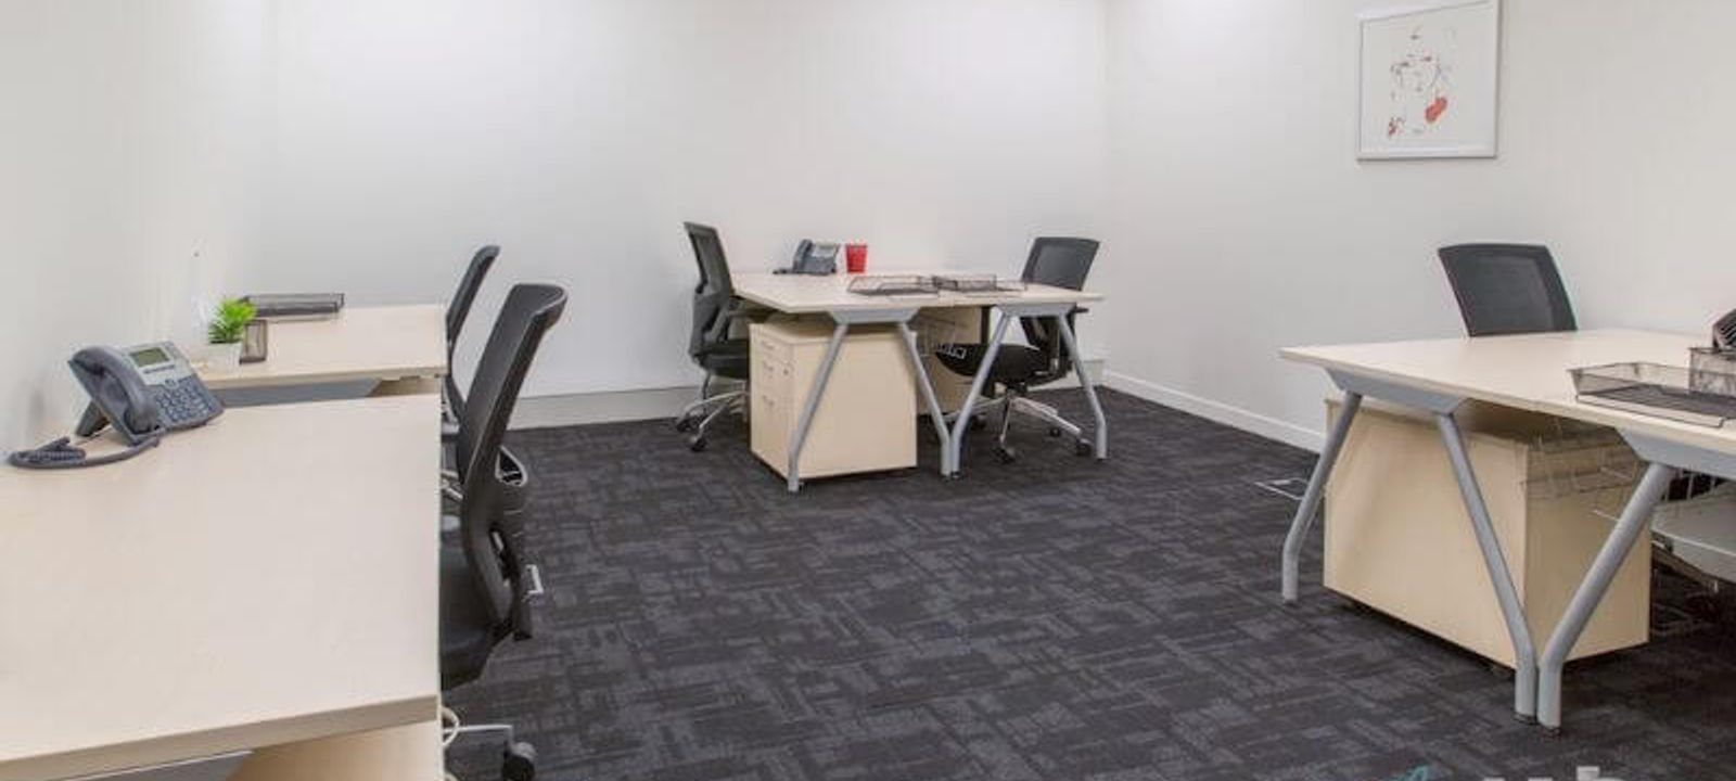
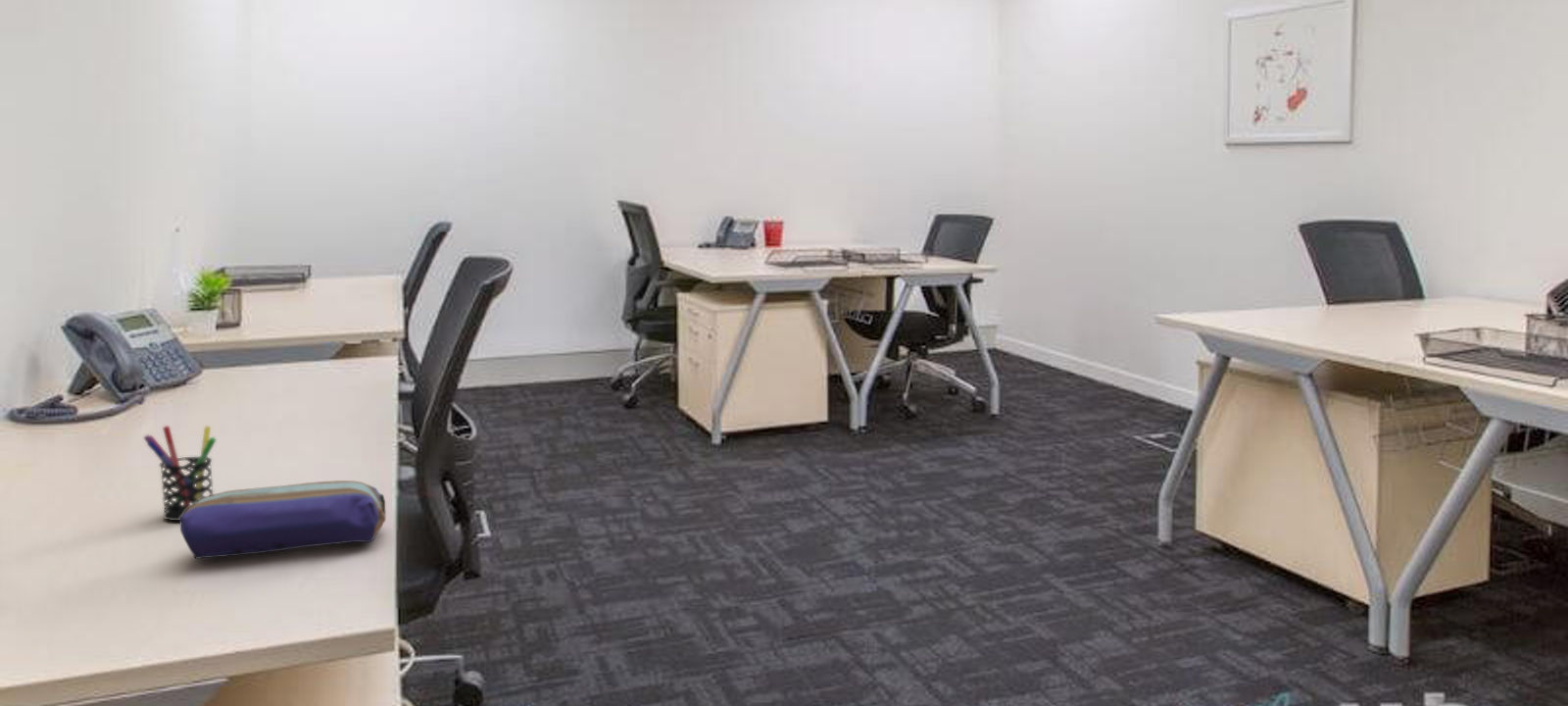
+ pencil case [179,479,387,560]
+ pen holder [142,425,217,522]
